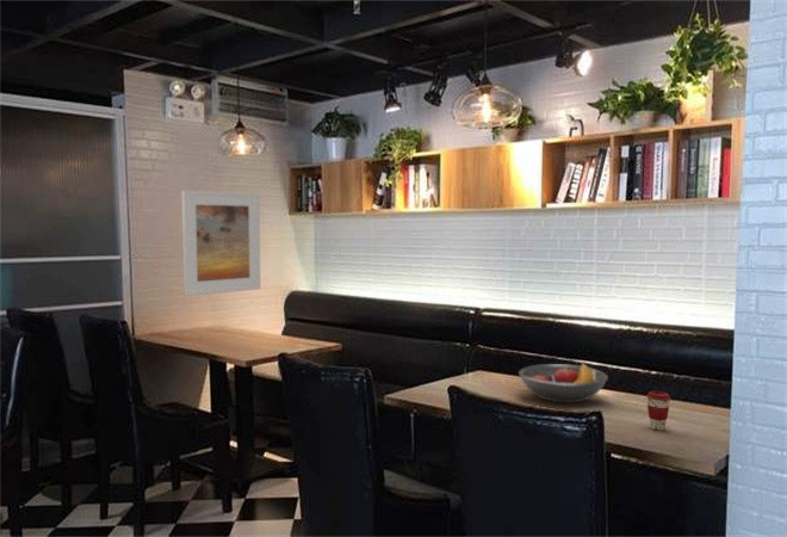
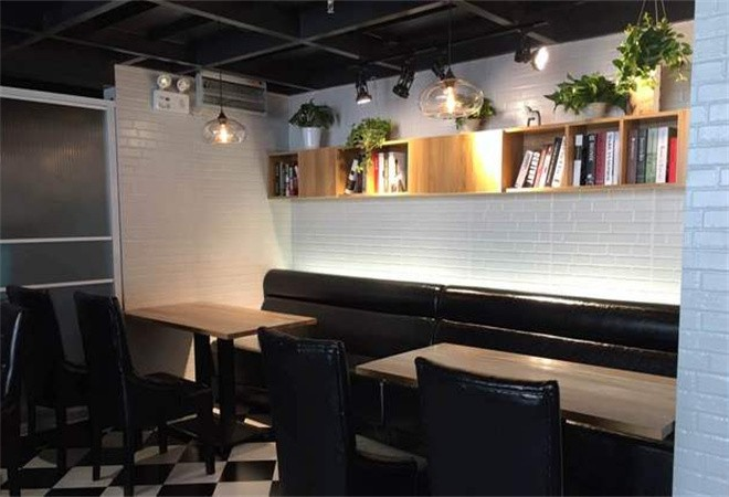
- coffee cup [645,390,671,432]
- fruit bowl [518,362,609,403]
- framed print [181,190,261,297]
